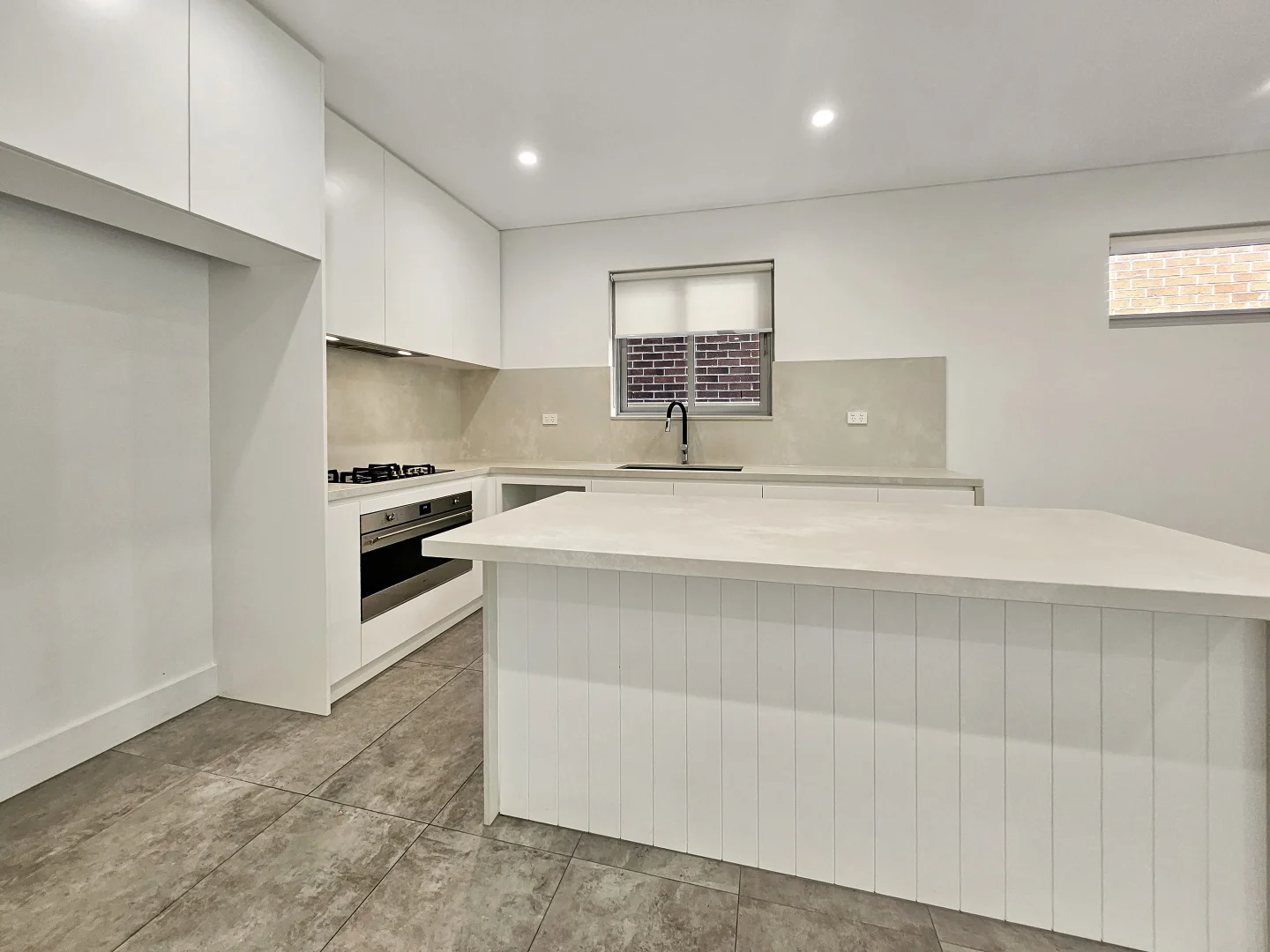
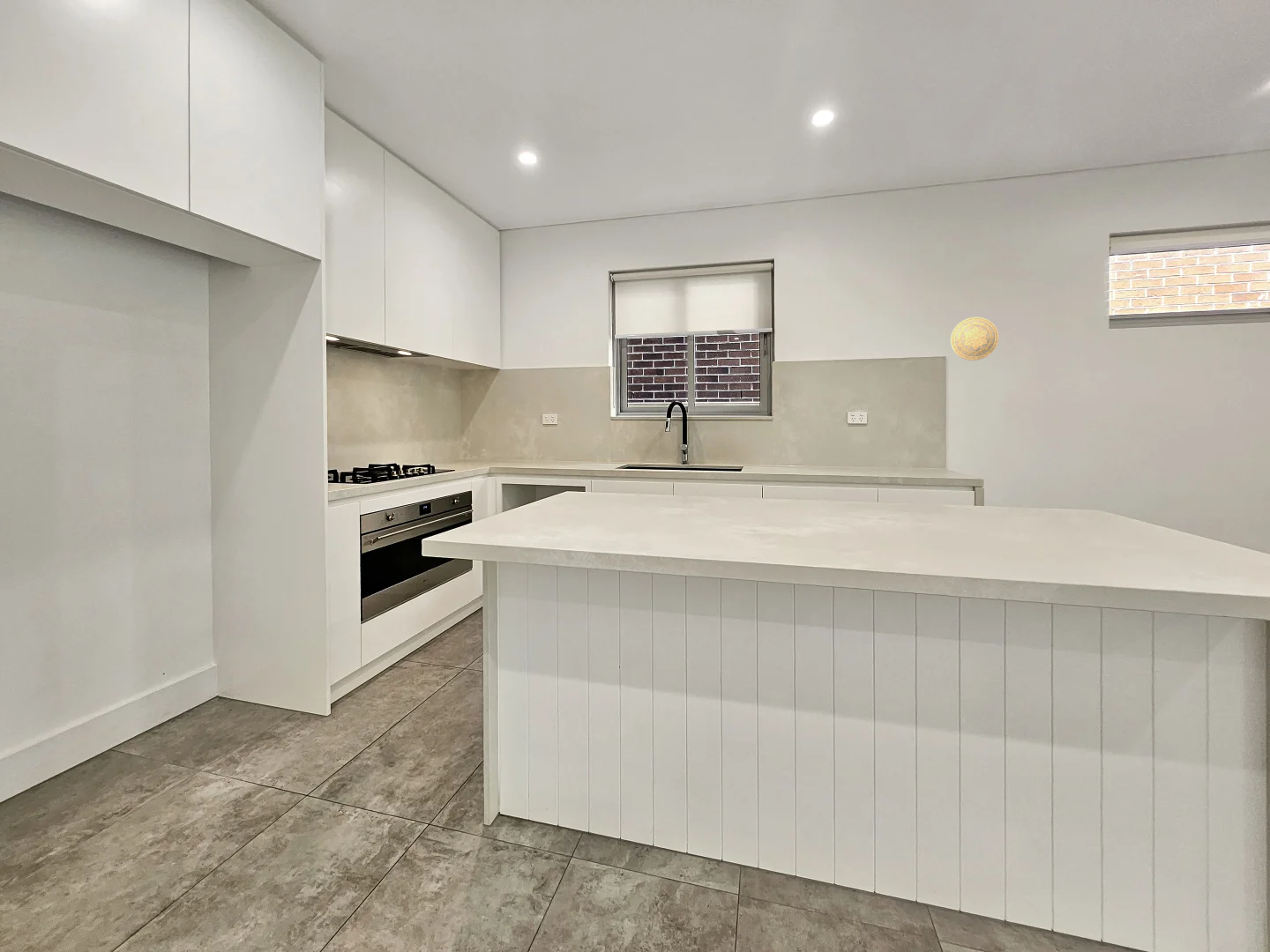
+ decorative plate [950,316,999,361]
